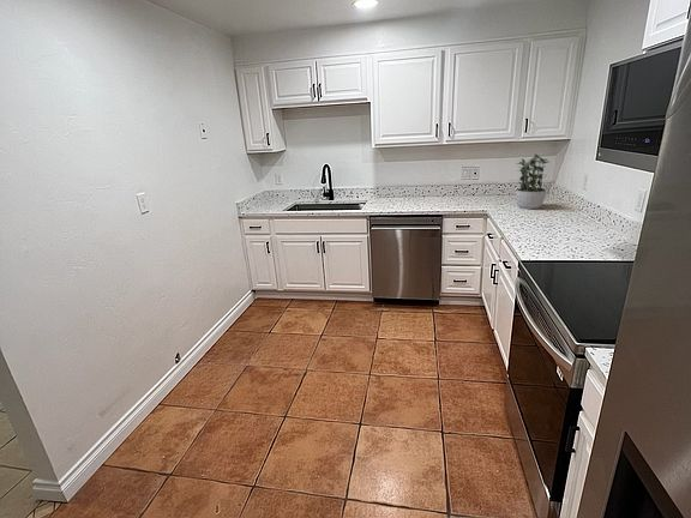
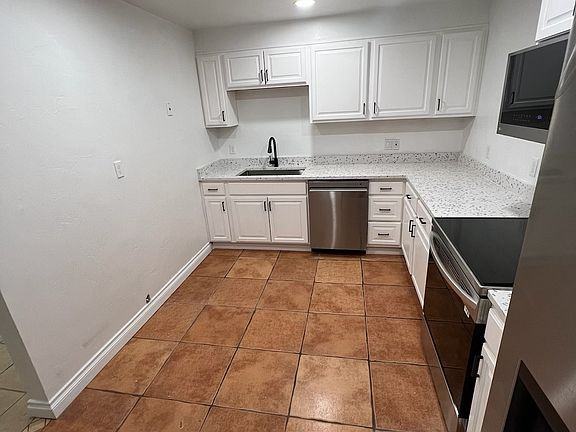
- potted plant [515,152,549,210]
